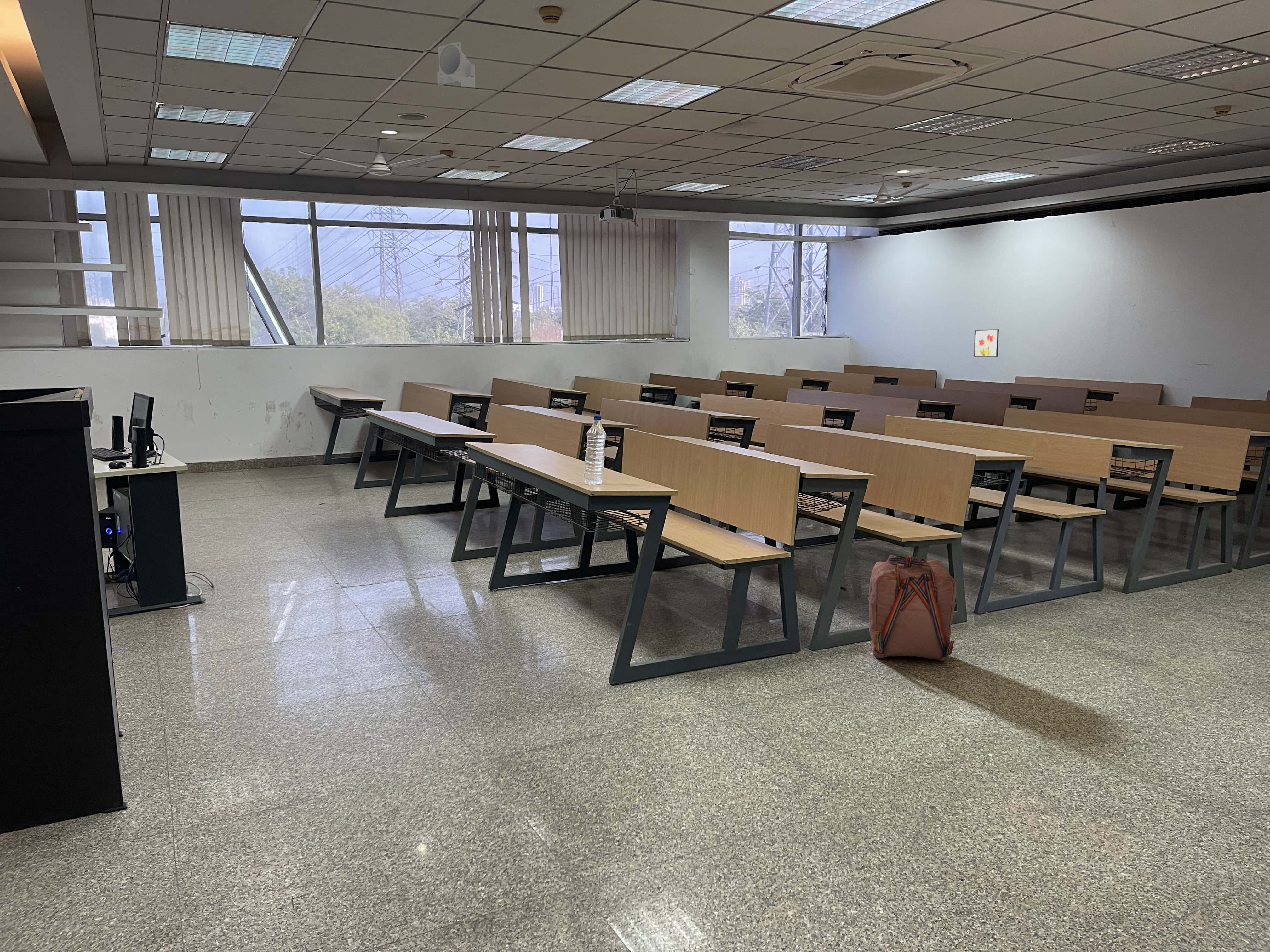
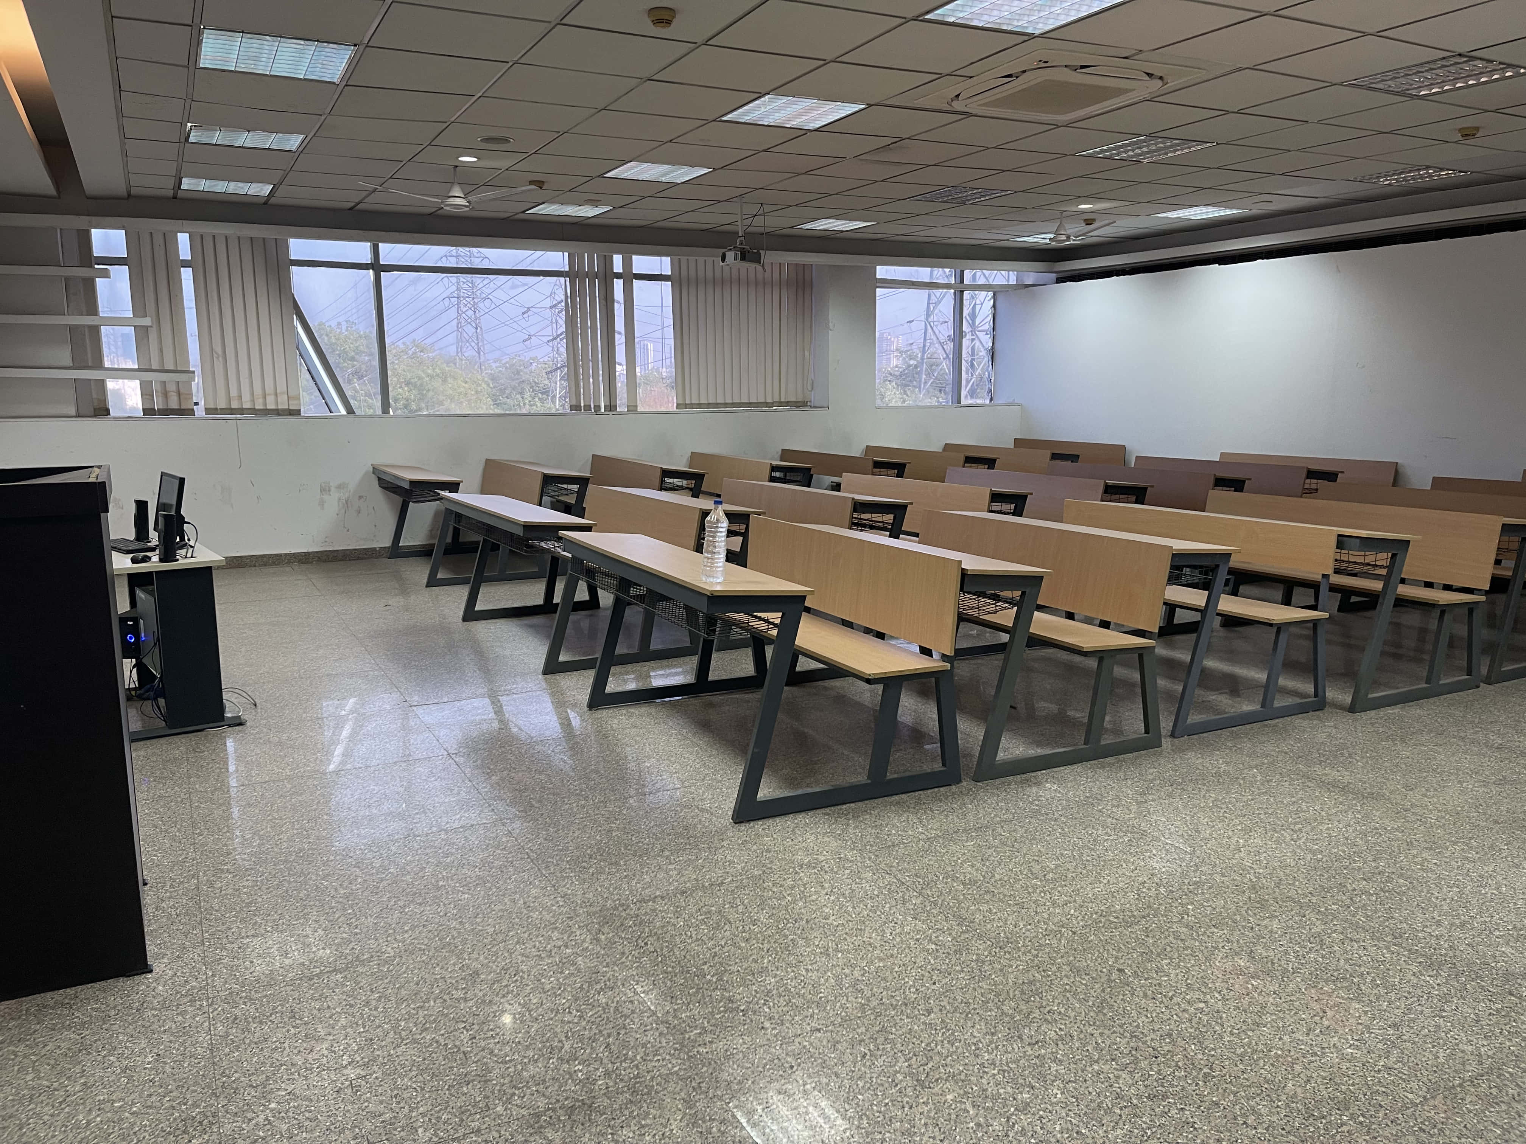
- security camera [437,41,476,87]
- wall art [973,329,999,357]
- backpack [868,554,957,661]
